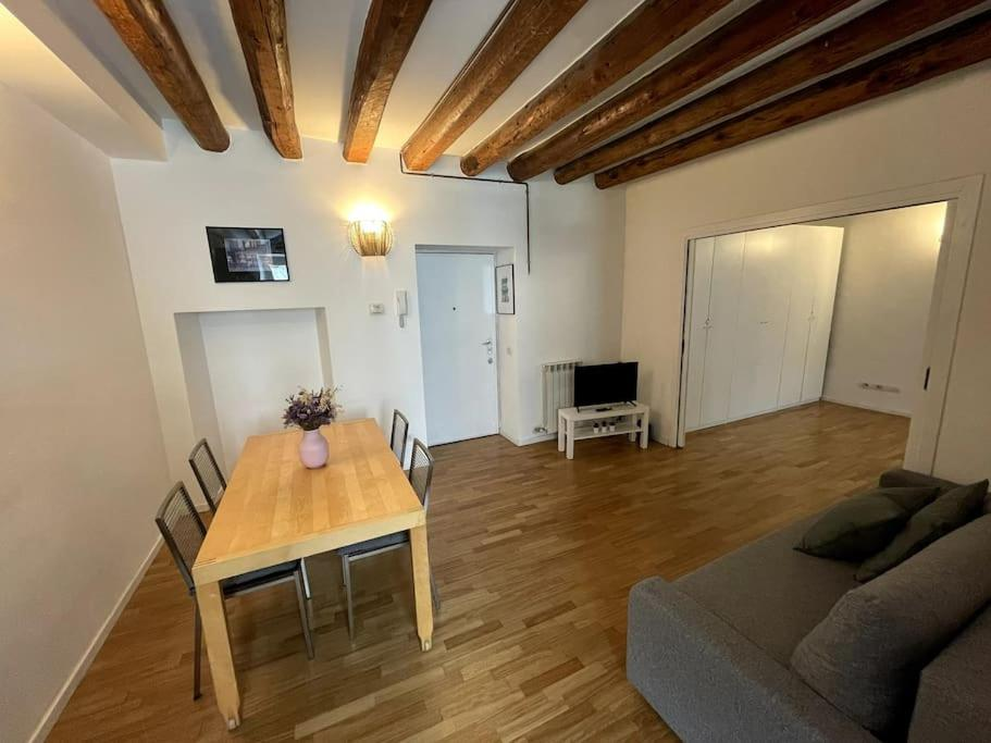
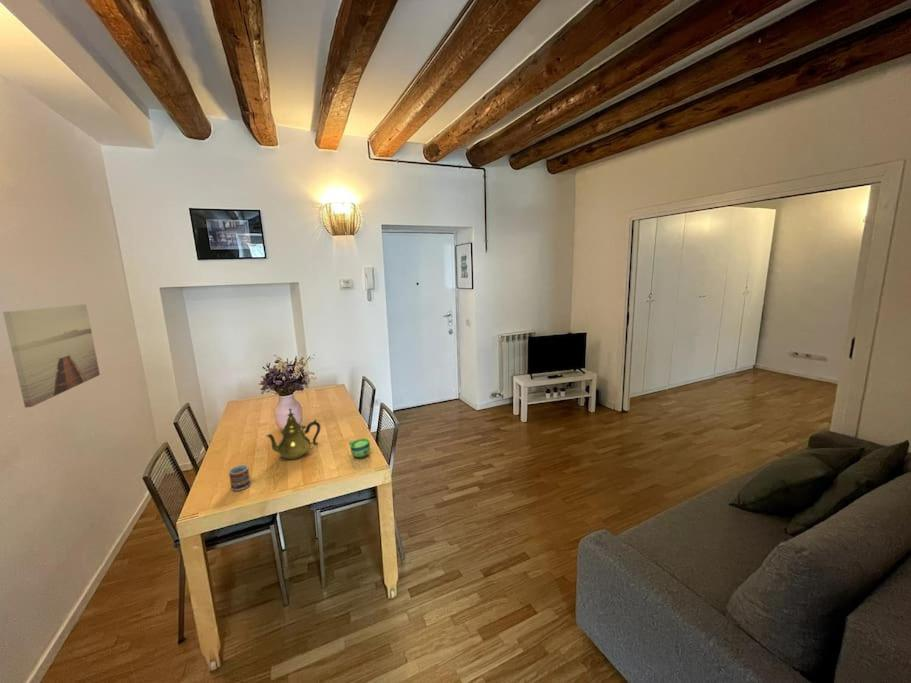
+ cup [228,464,251,492]
+ wall art [2,303,101,409]
+ cup [348,438,371,459]
+ teapot [265,407,321,460]
